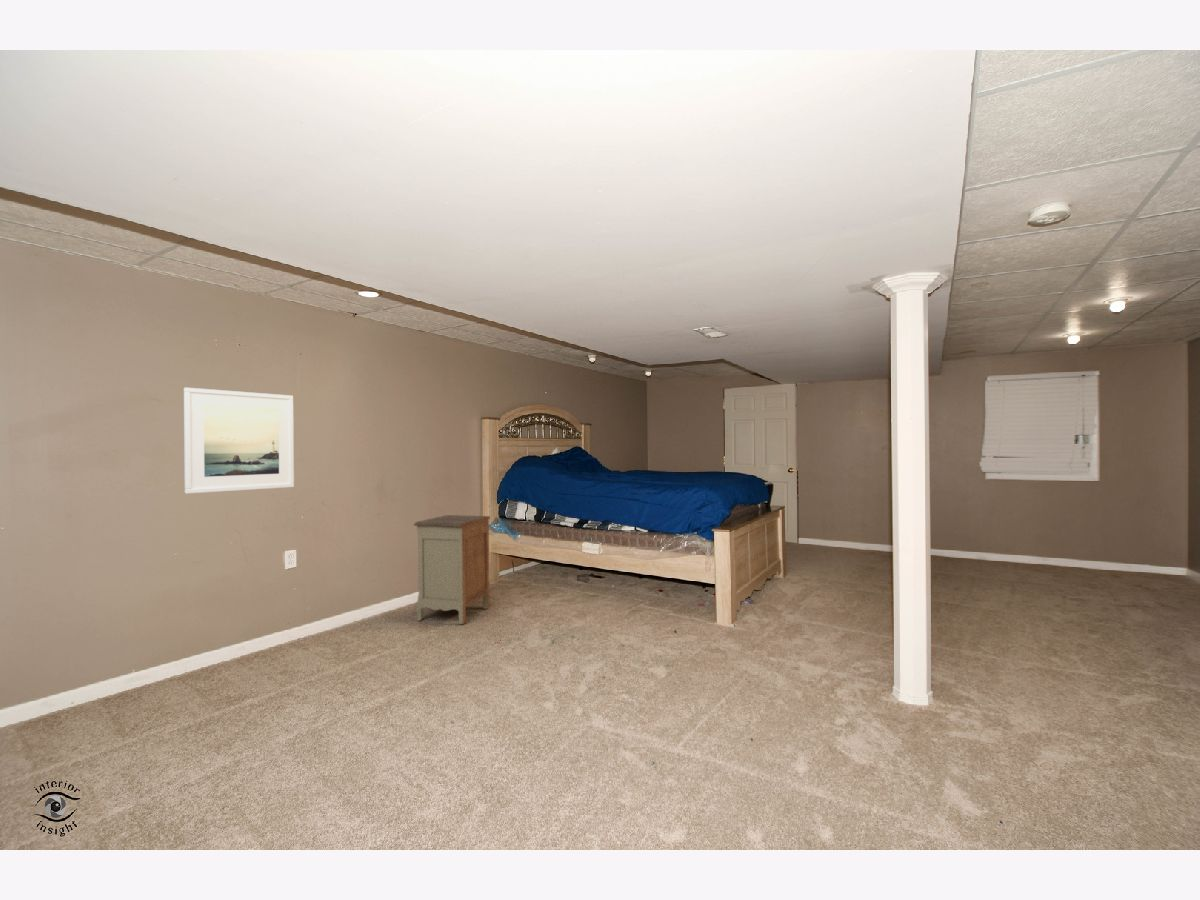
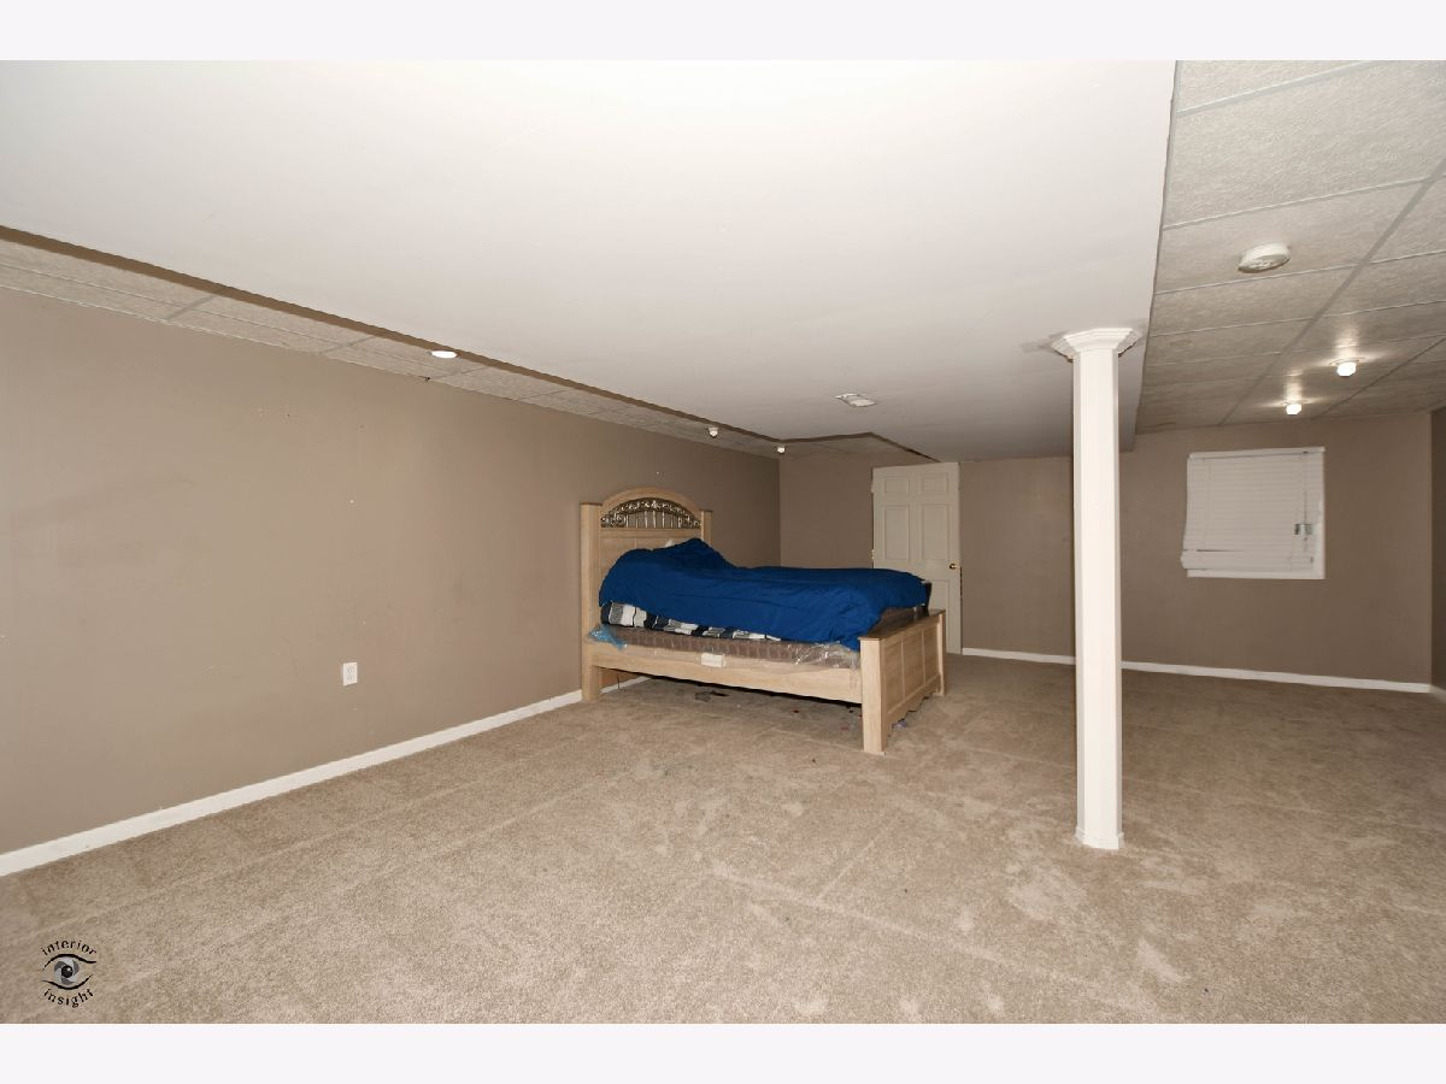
- nightstand [413,514,491,625]
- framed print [183,387,295,495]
